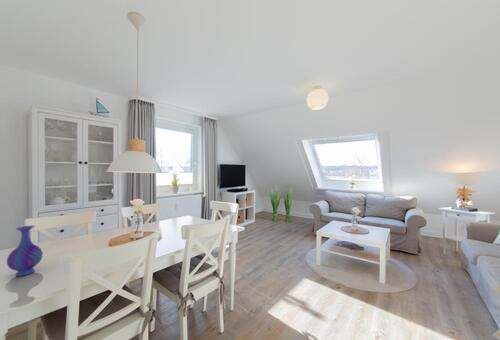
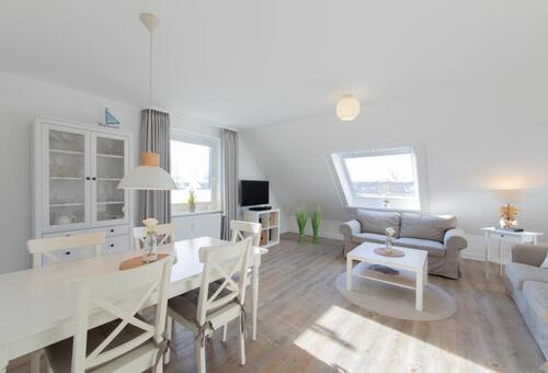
- vase [6,225,44,277]
